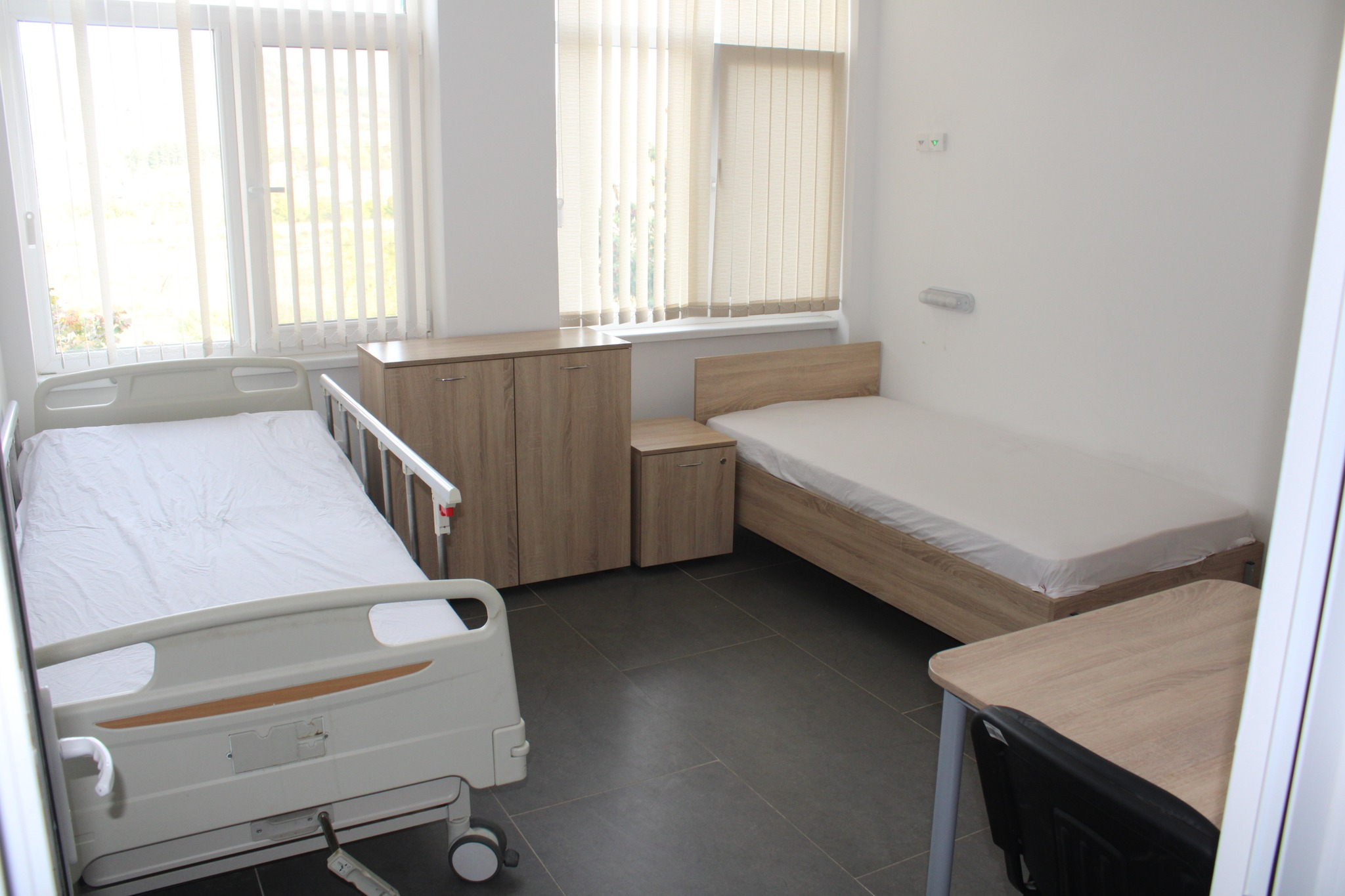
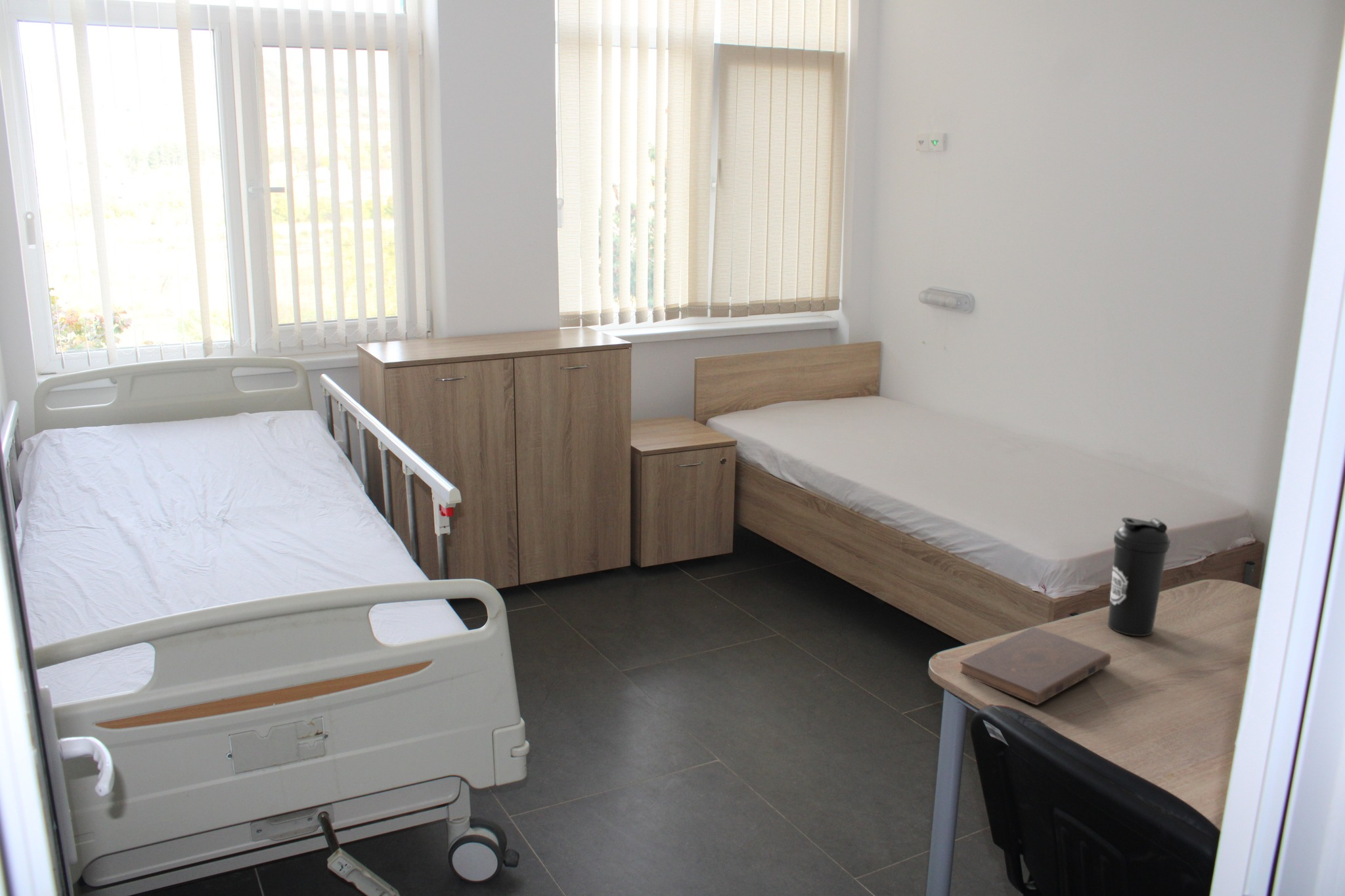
+ book [959,626,1112,706]
+ water bottle [1107,517,1171,637]
